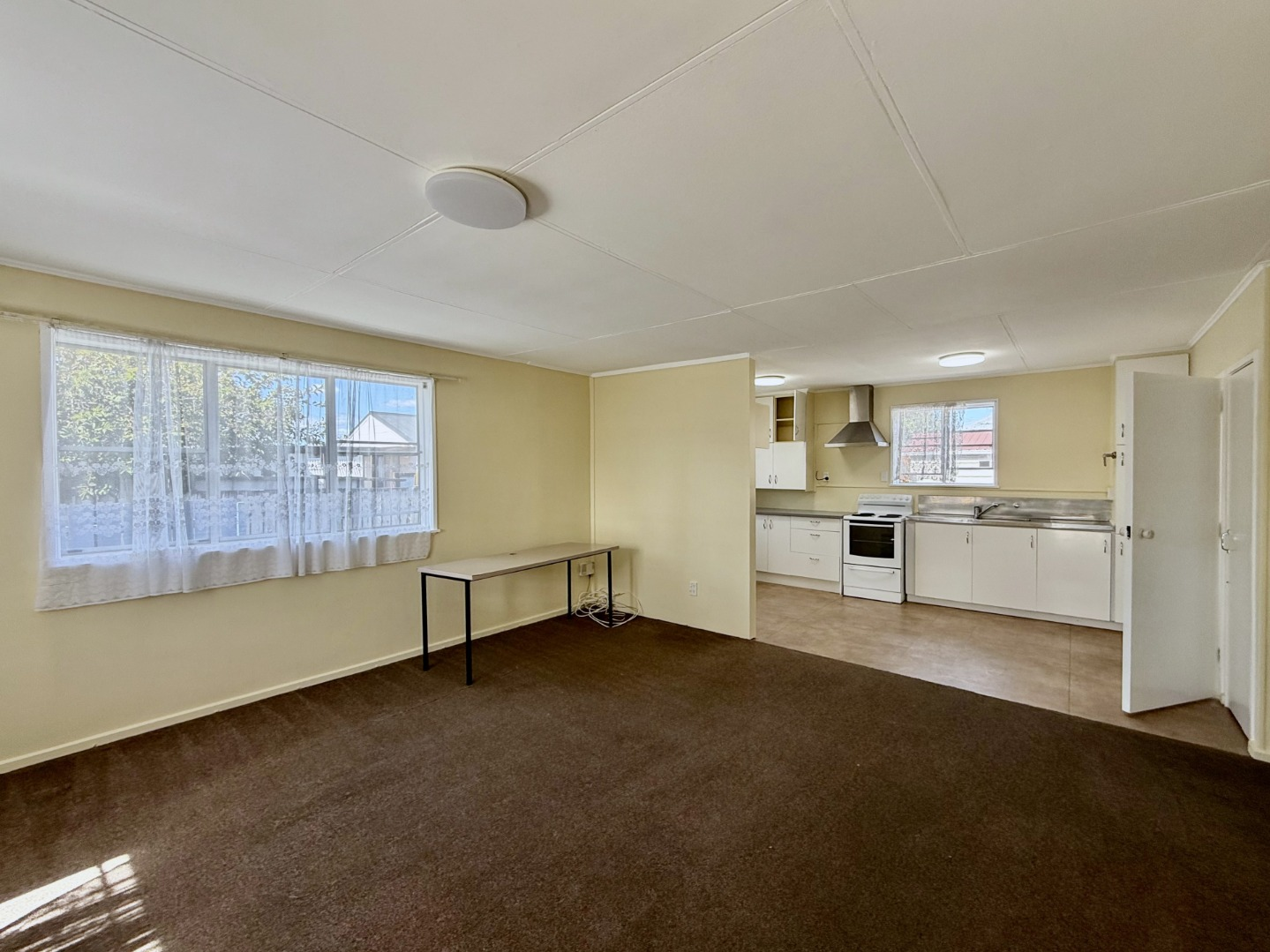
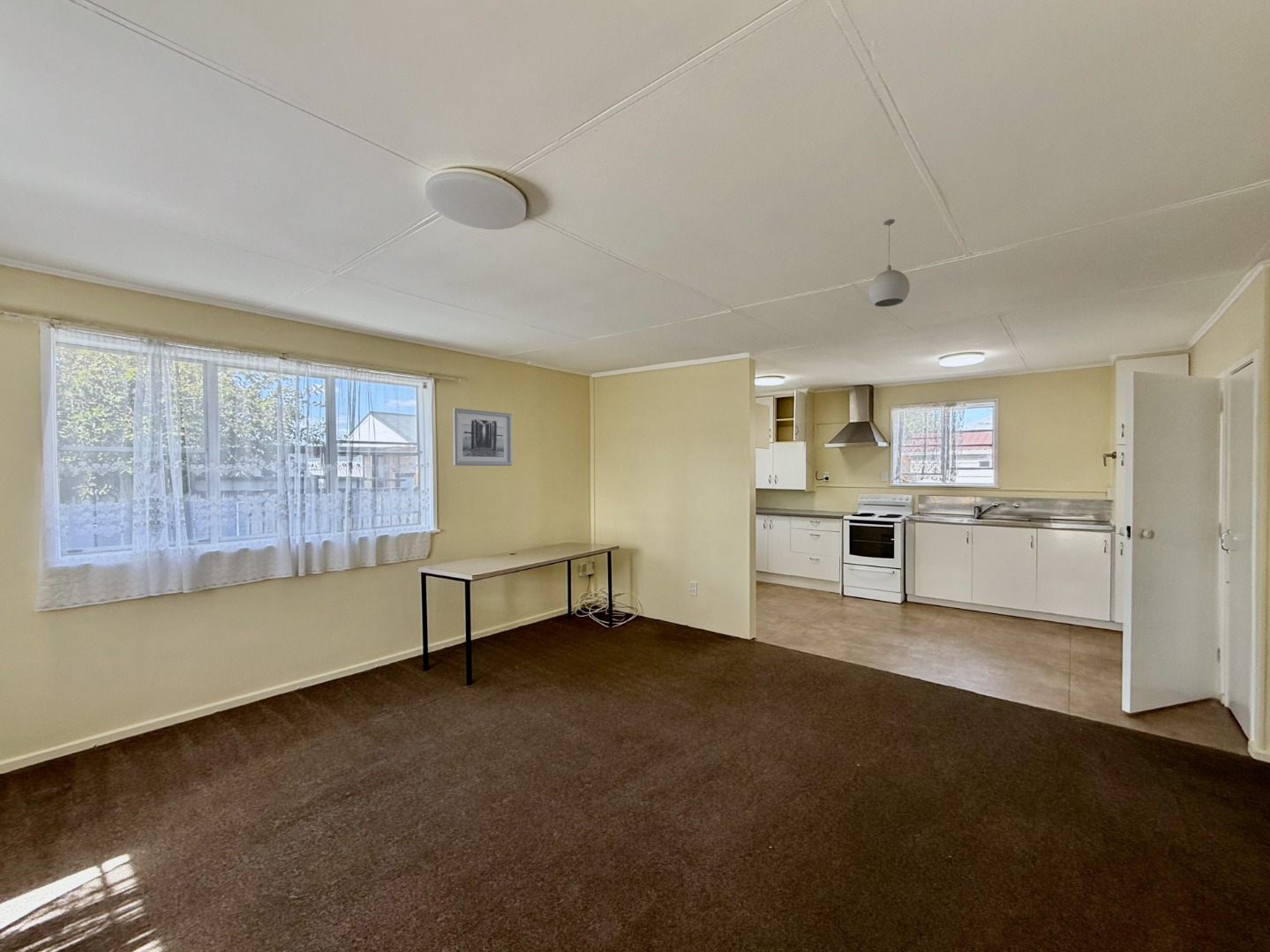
+ pendant light [868,218,911,308]
+ wall art [452,408,513,467]
